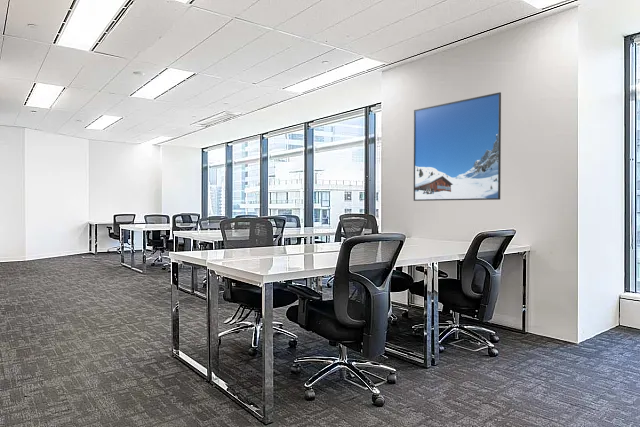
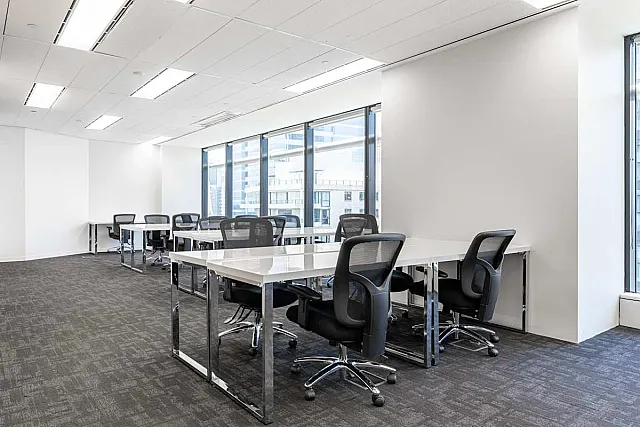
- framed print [413,91,502,202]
